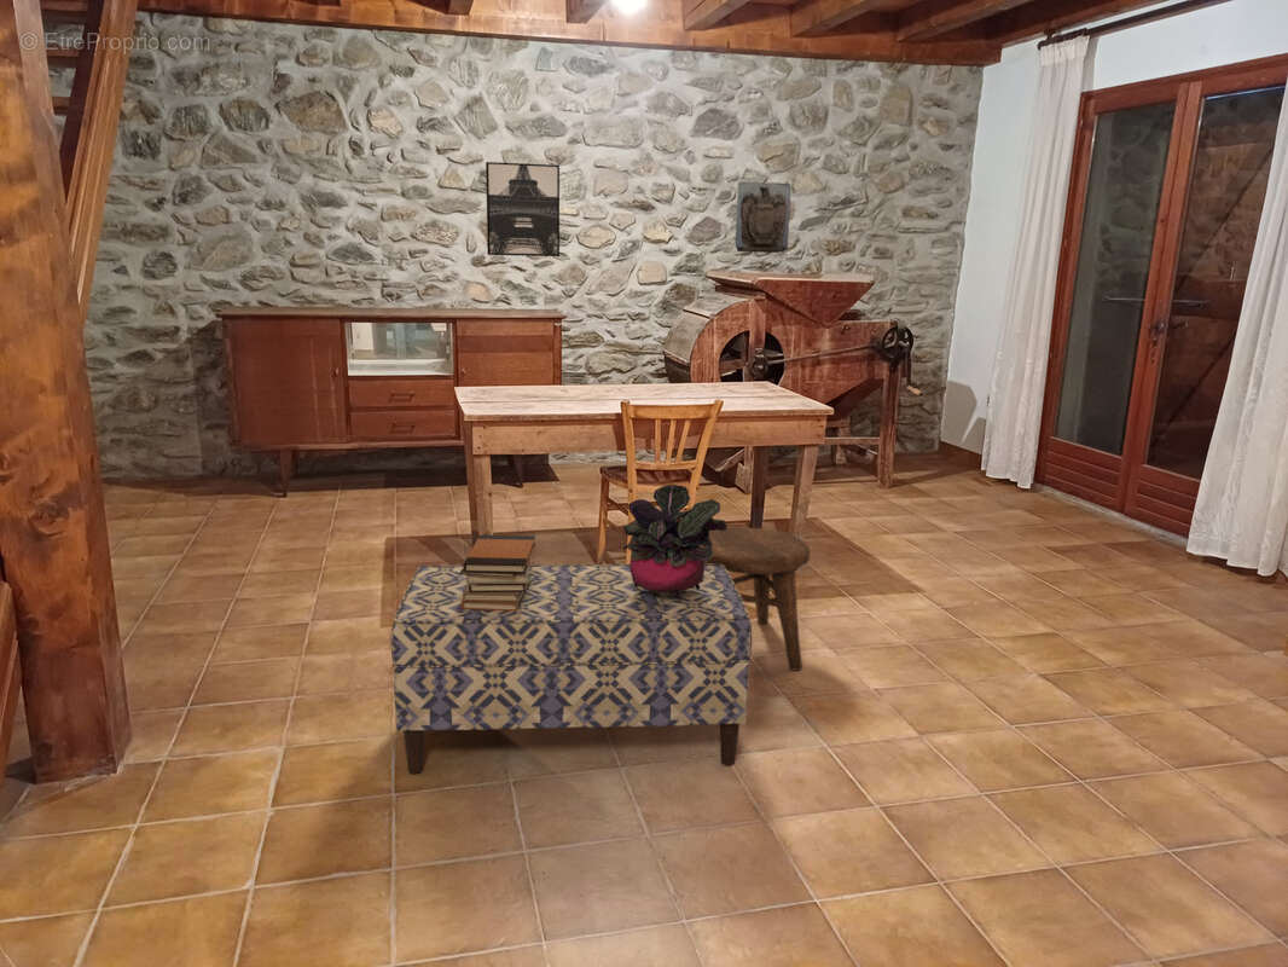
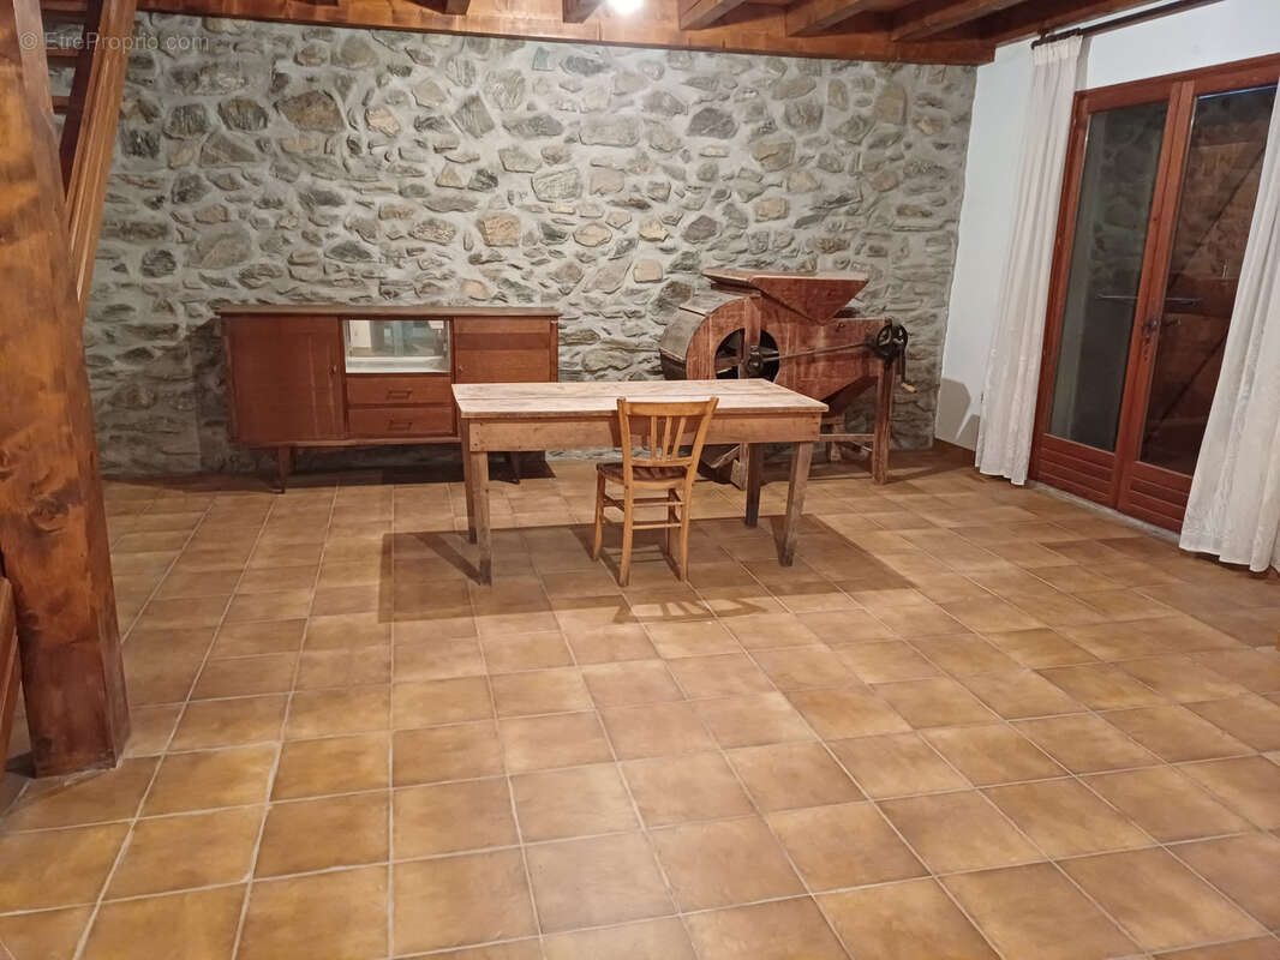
- wall sculpture [735,180,793,254]
- bench [390,563,753,775]
- wall art [485,161,561,257]
- stool [700,527,811,671]
- potted plant [622,484,729,598]
- book stack [460,533,536,612]
